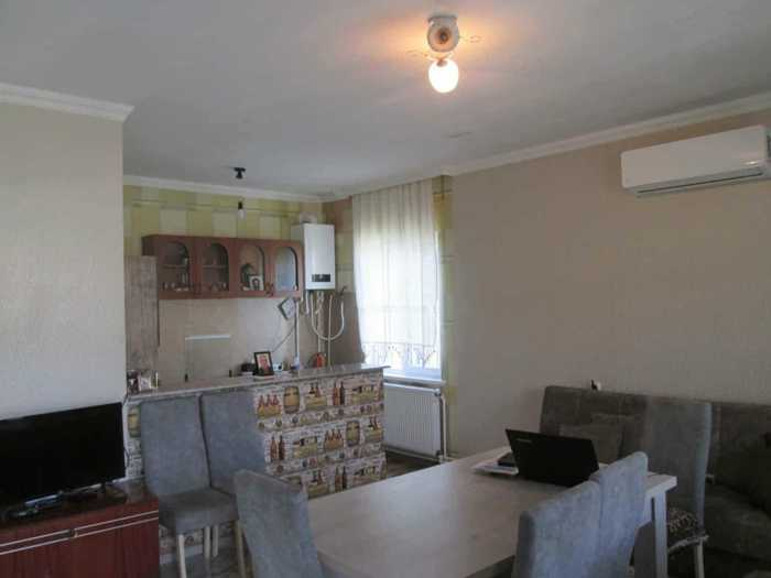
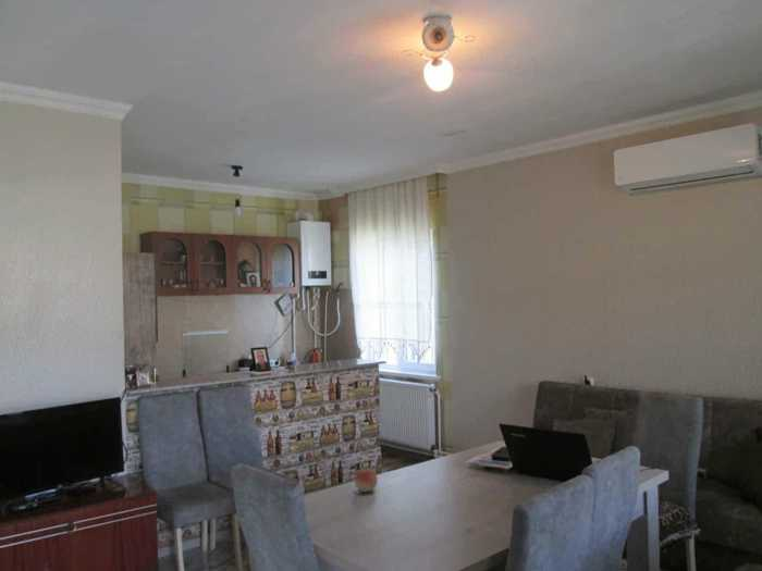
+ fruit [354,469,379,494]
